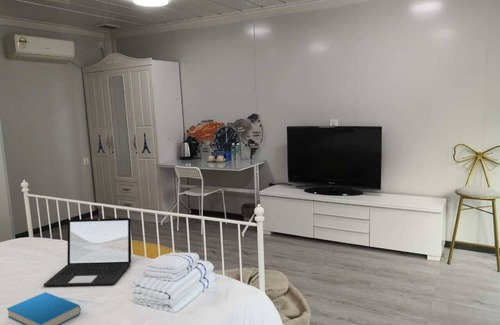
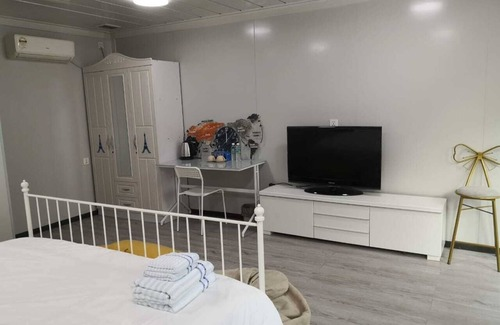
- laptop [43,217,132,287]
- book [6,291,82,325]
